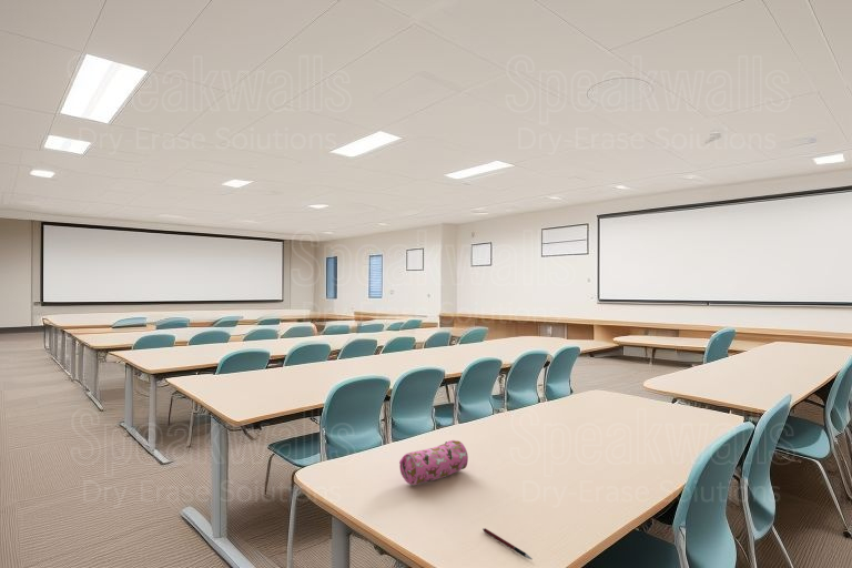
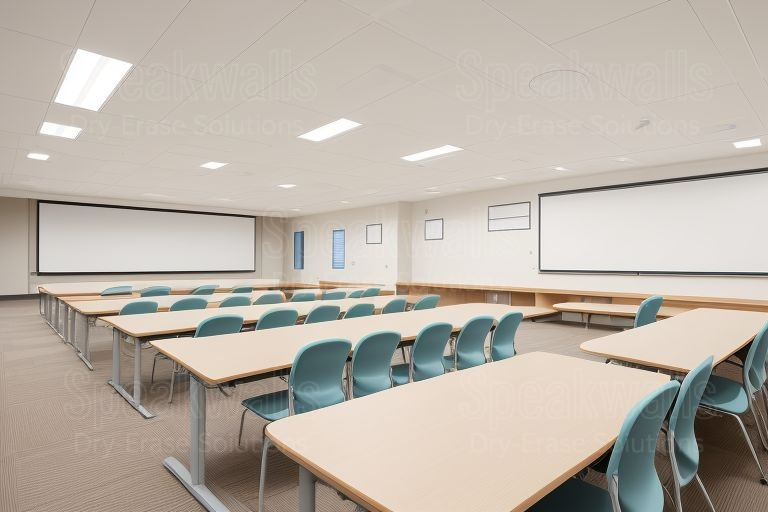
- pencil case [398,439,469,486]
- pen [481,527,534,560]
